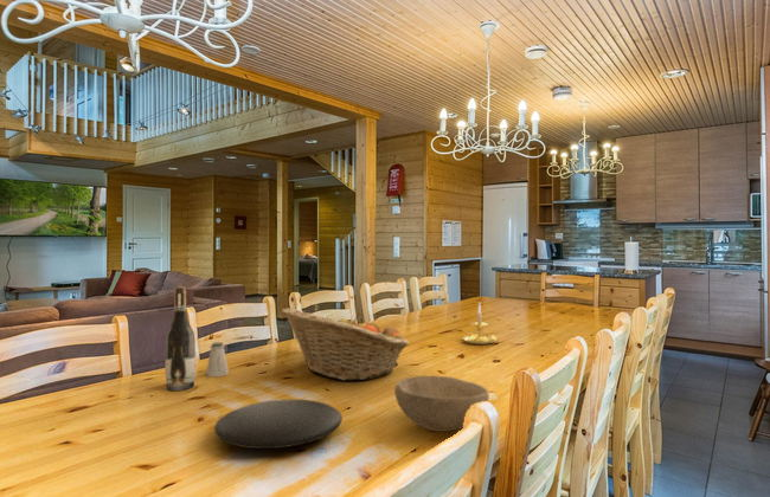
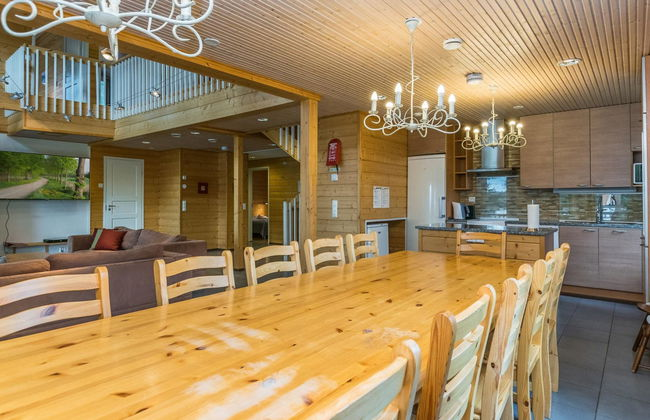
- bowl [393,375,490,432]
- candle holder [461,302,498,346]
- saltshaker [205,341,230,377]
- wine bottle [163,285,197,392]
- plate [213,399,344,450]
- fruit basket [281,306,410,382]
